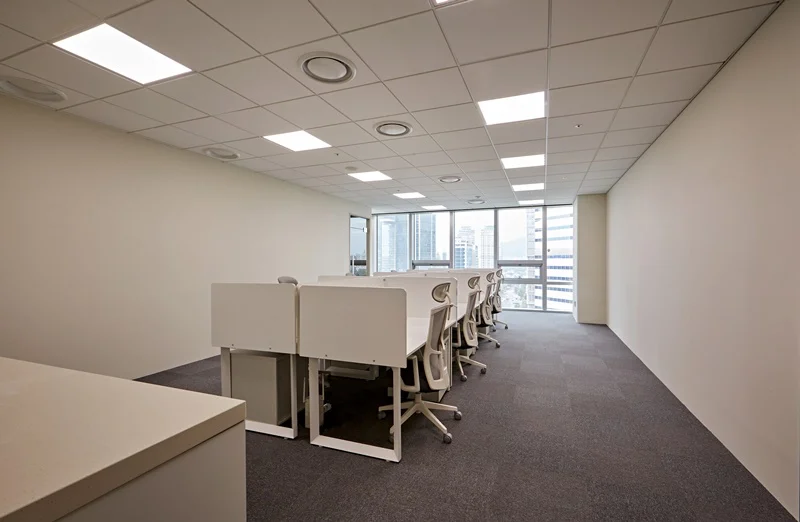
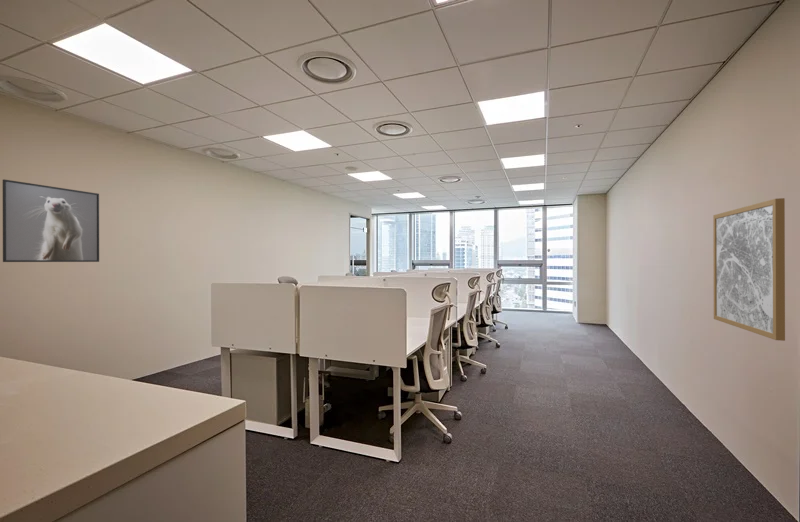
+ wall art [712,197,786,342]
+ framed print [2,178,100,263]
